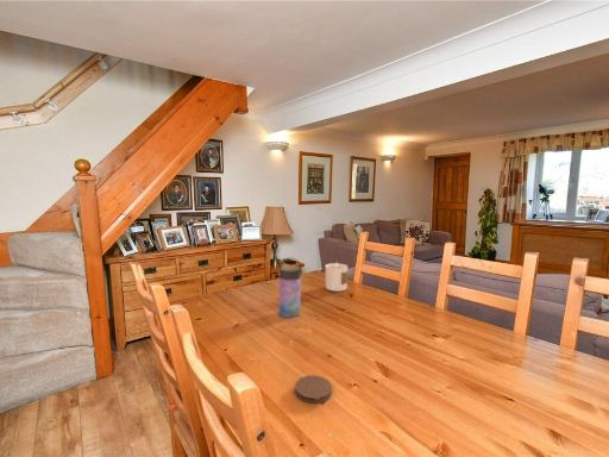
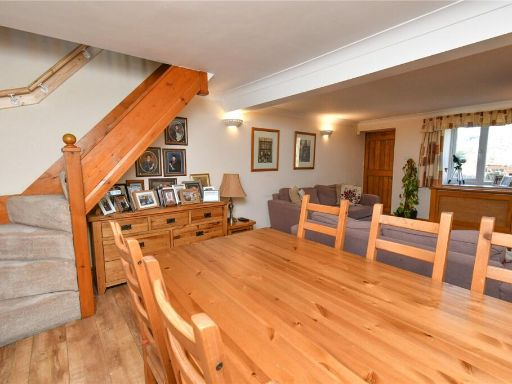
- candle [325,262,349,293]
- coaster [294,374,333,405]
- water bottle [277,257,303,318]
